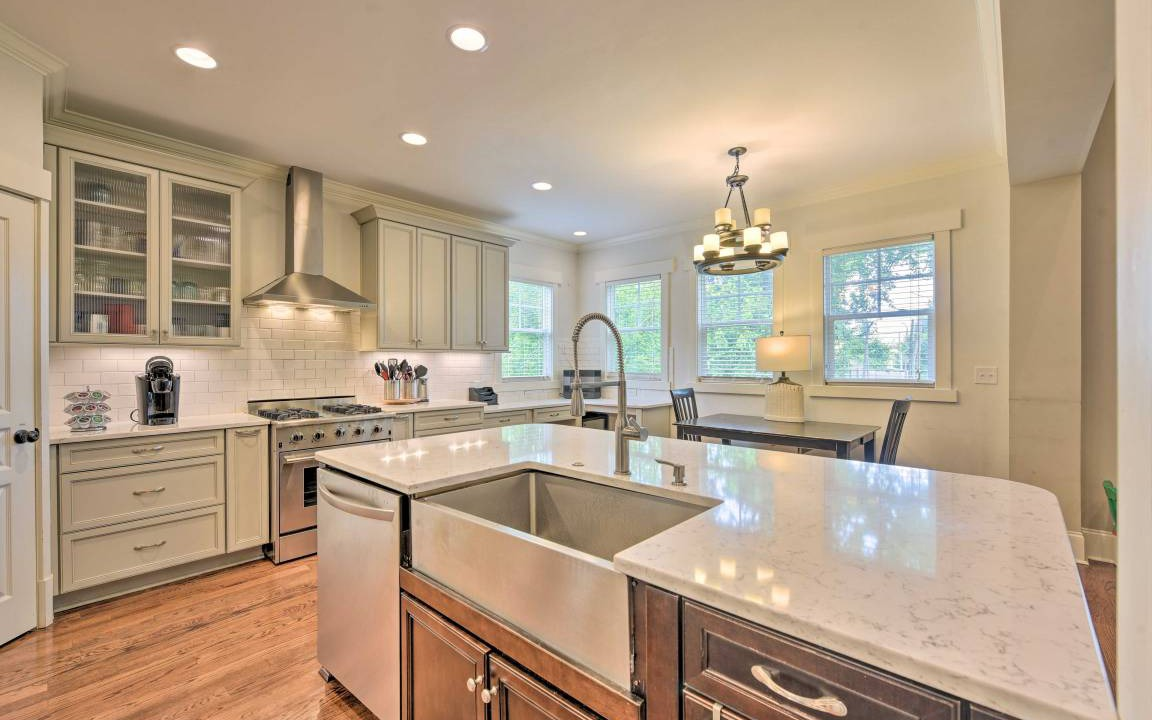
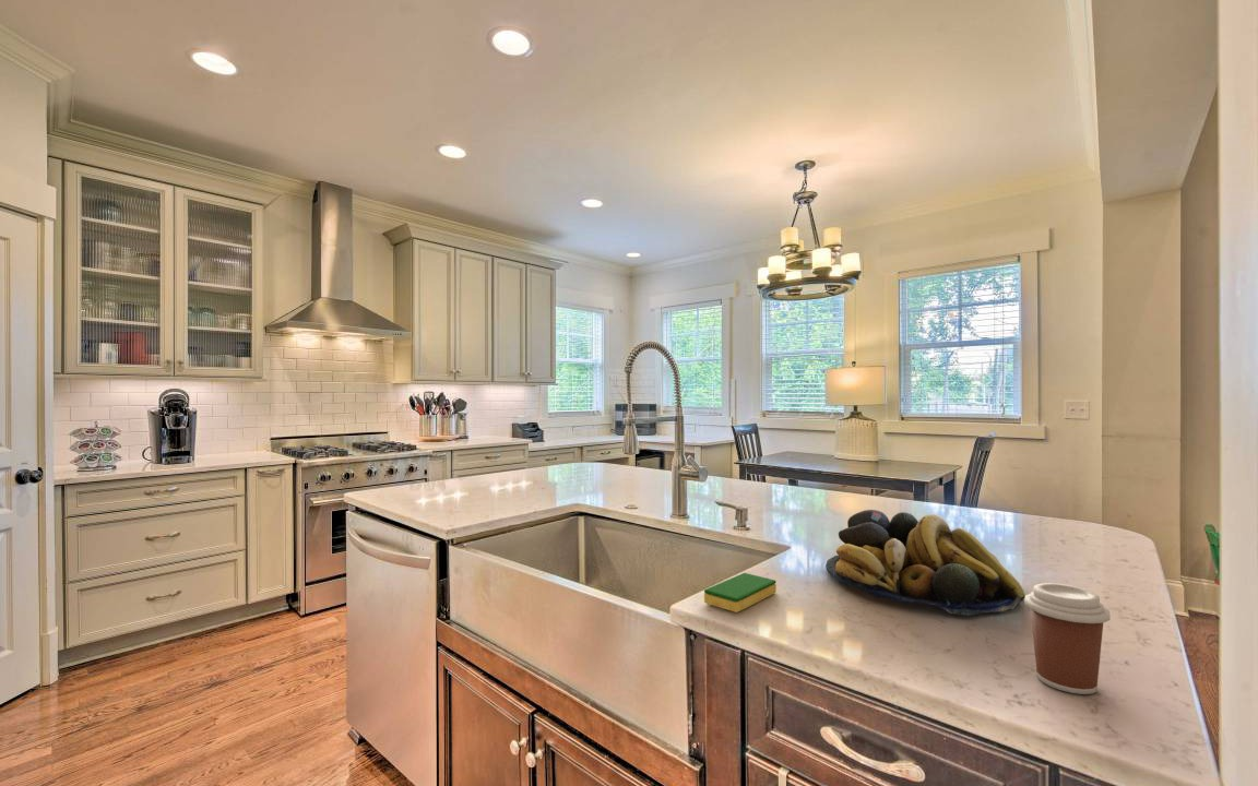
+ fruit bowl [824,509,1025,617]
+ dish sponge [703,572,778,614]
+ coffee cup [1023,582,1112,695]
